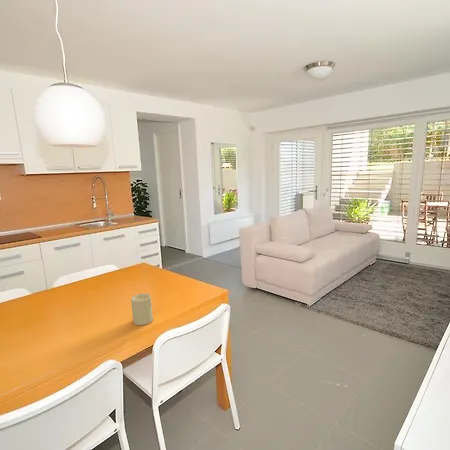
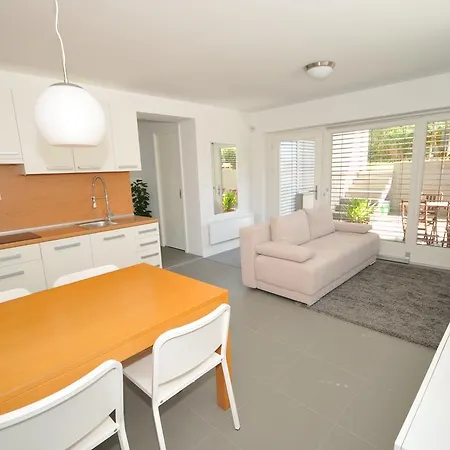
- candle [130,293,154,326]
